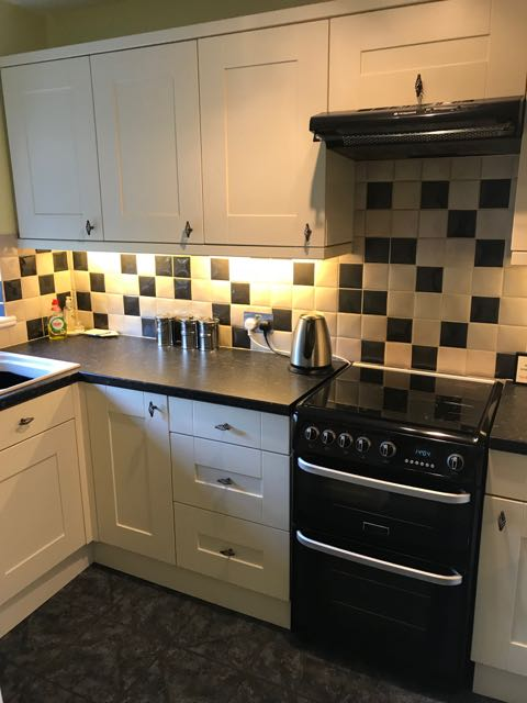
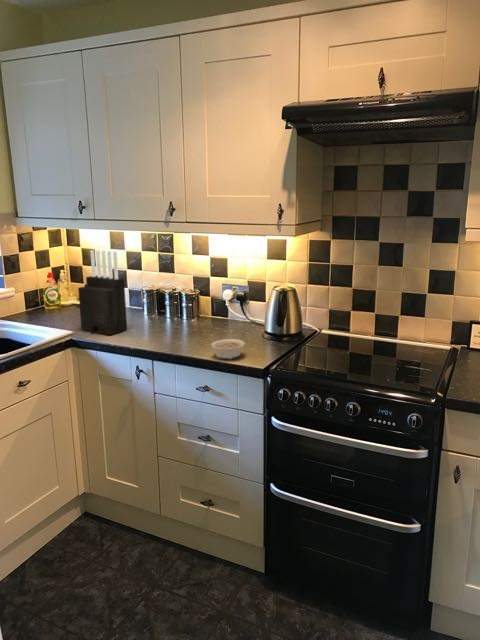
+ knife block [77,249,128,336]
+ legume [204,338,246,360]
